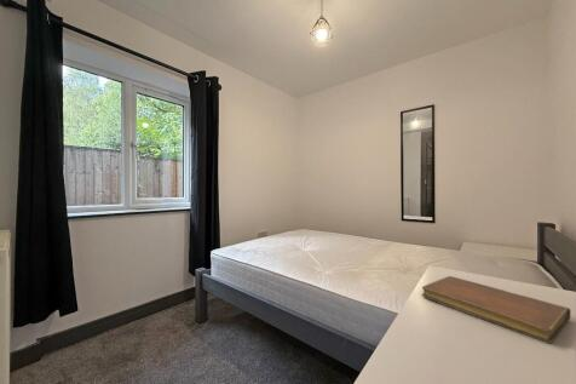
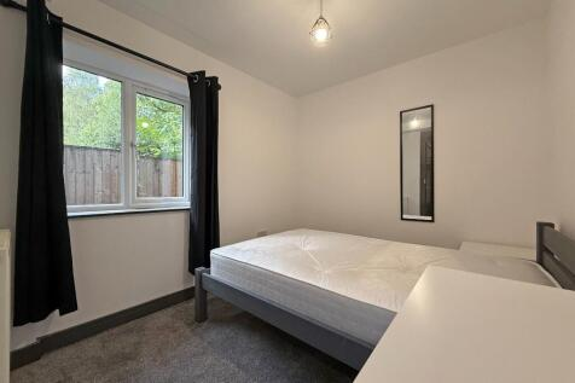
- notebook [421,275,572,345]
